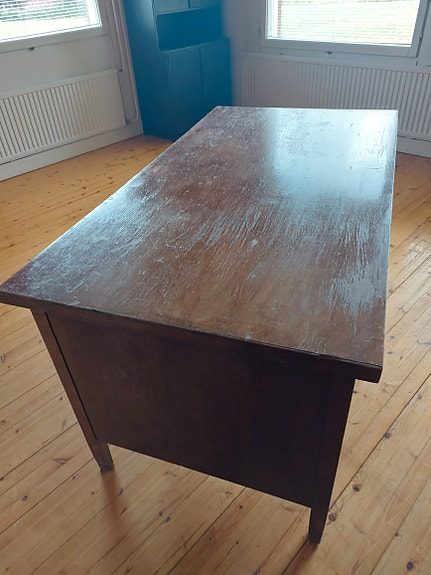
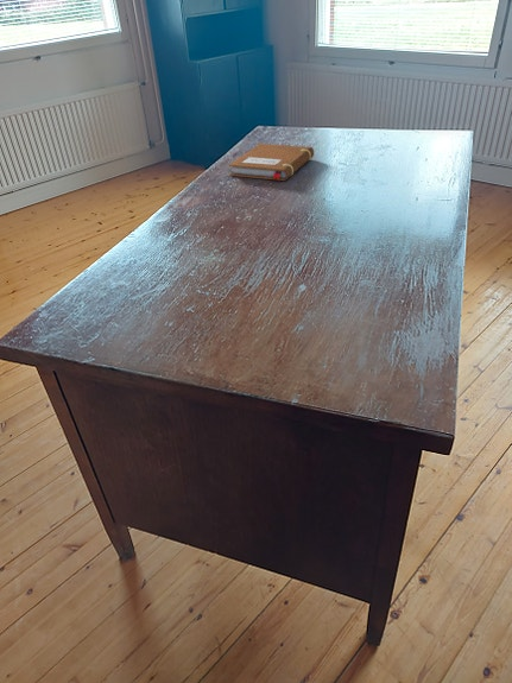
+ notebook [228,143,315,182]
